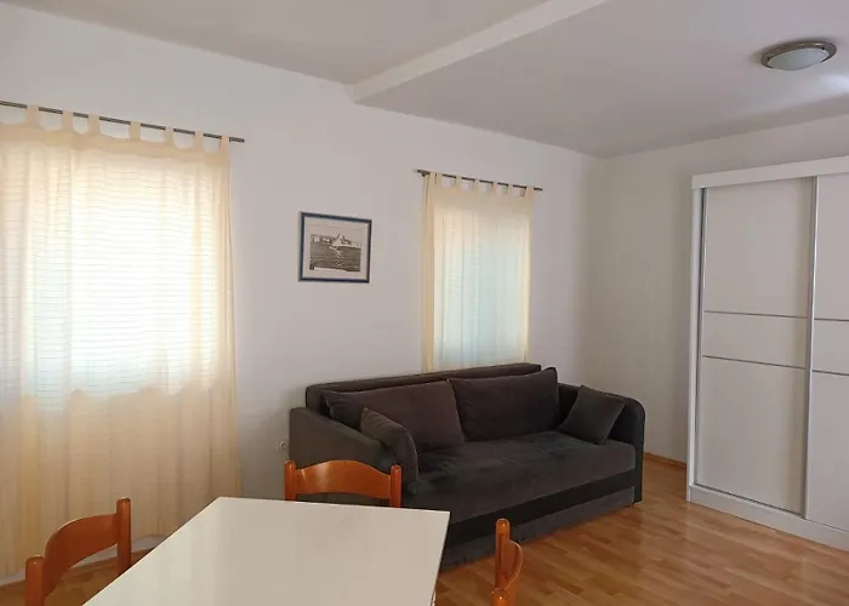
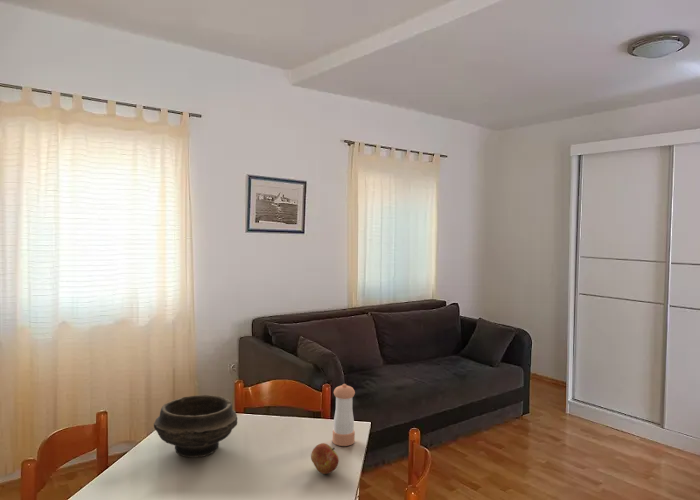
+ apple [310,442,340,475]
+ bowl [153,394,238,459]
+ pepper shaker [332,383,356,447]
